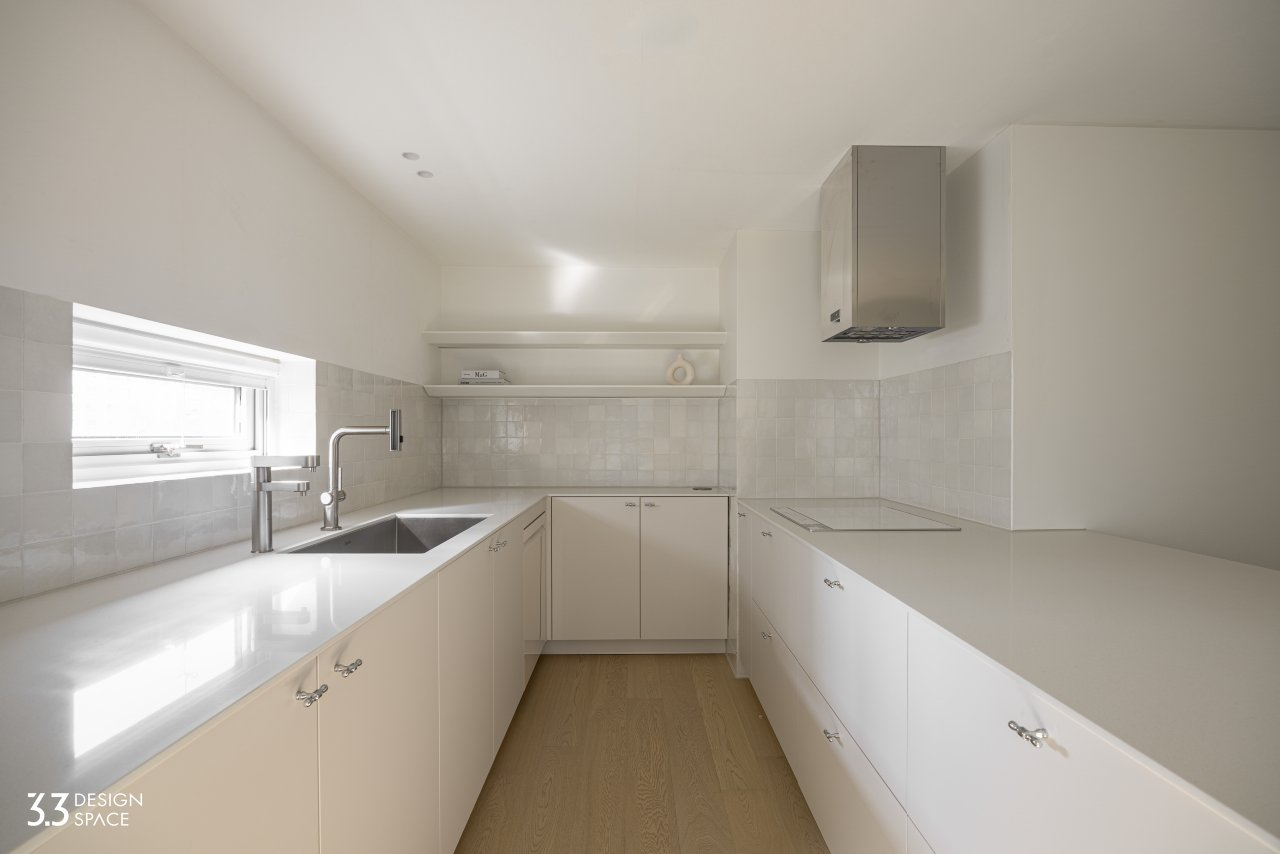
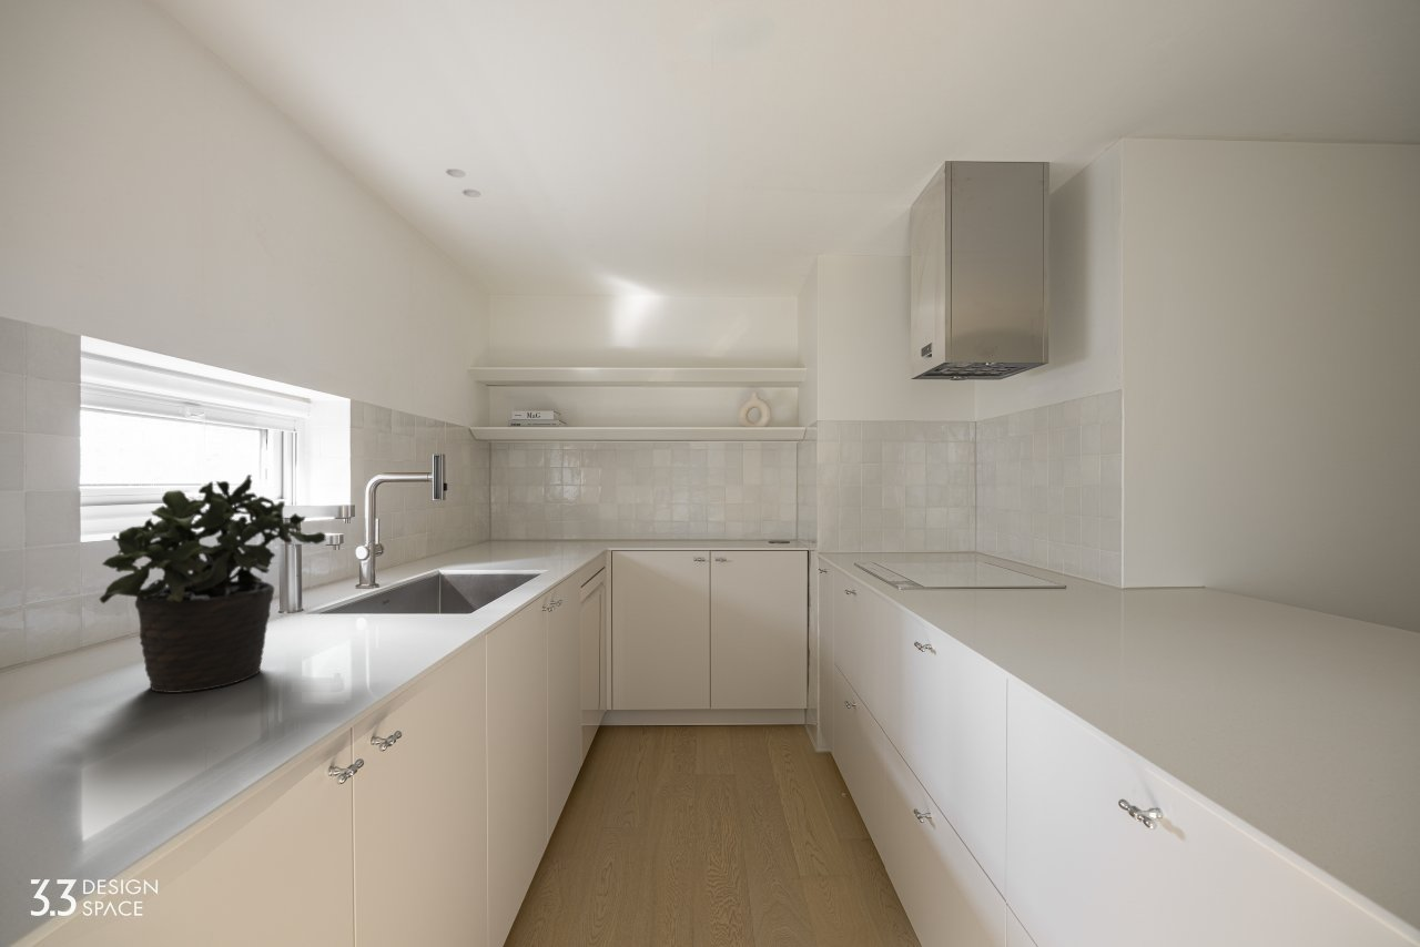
+ potted plant [99,474,327,694]
